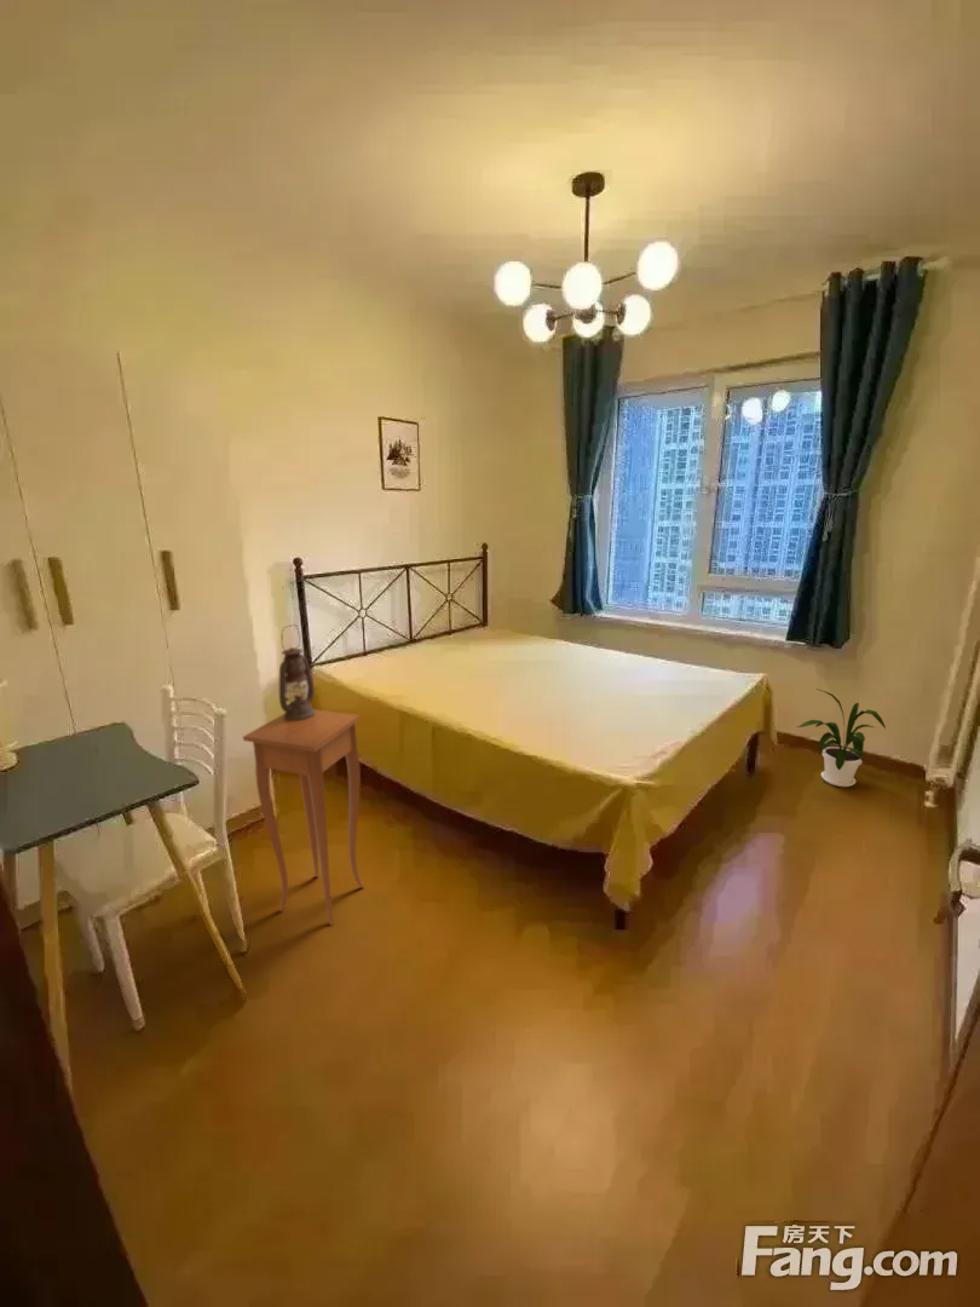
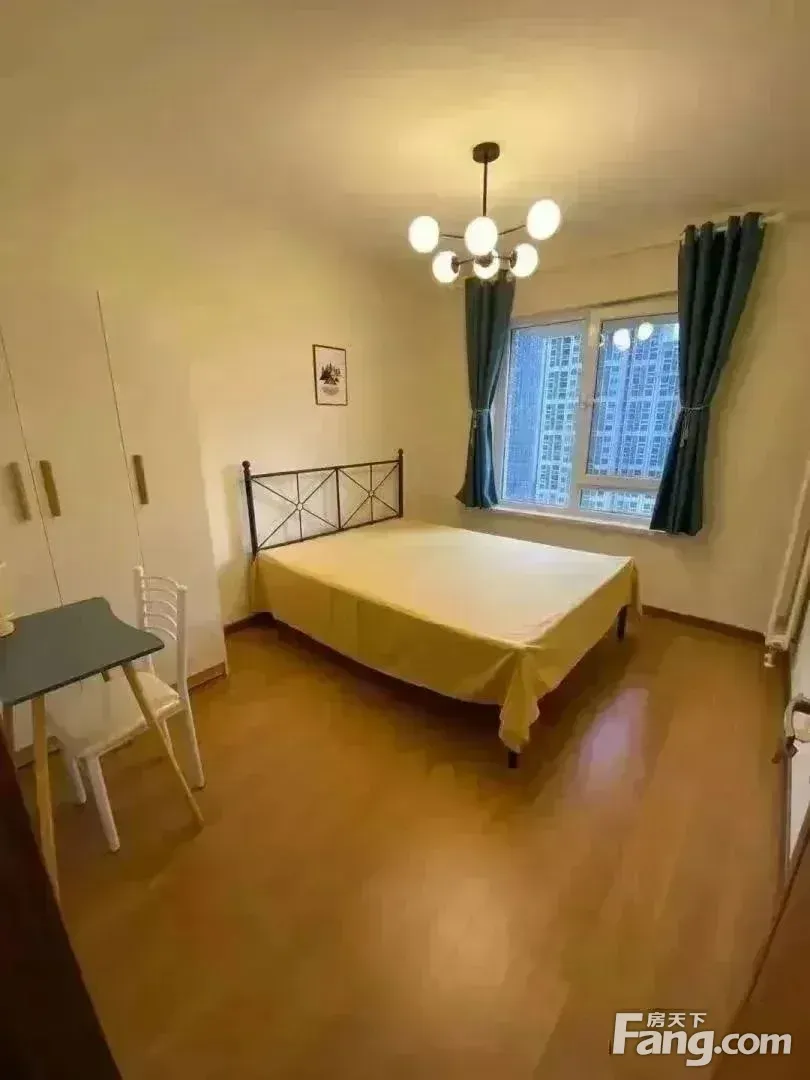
- lantern [278,623,316,721]
- side table [242,708,365,927]
- house plant [796,687,887,788]
